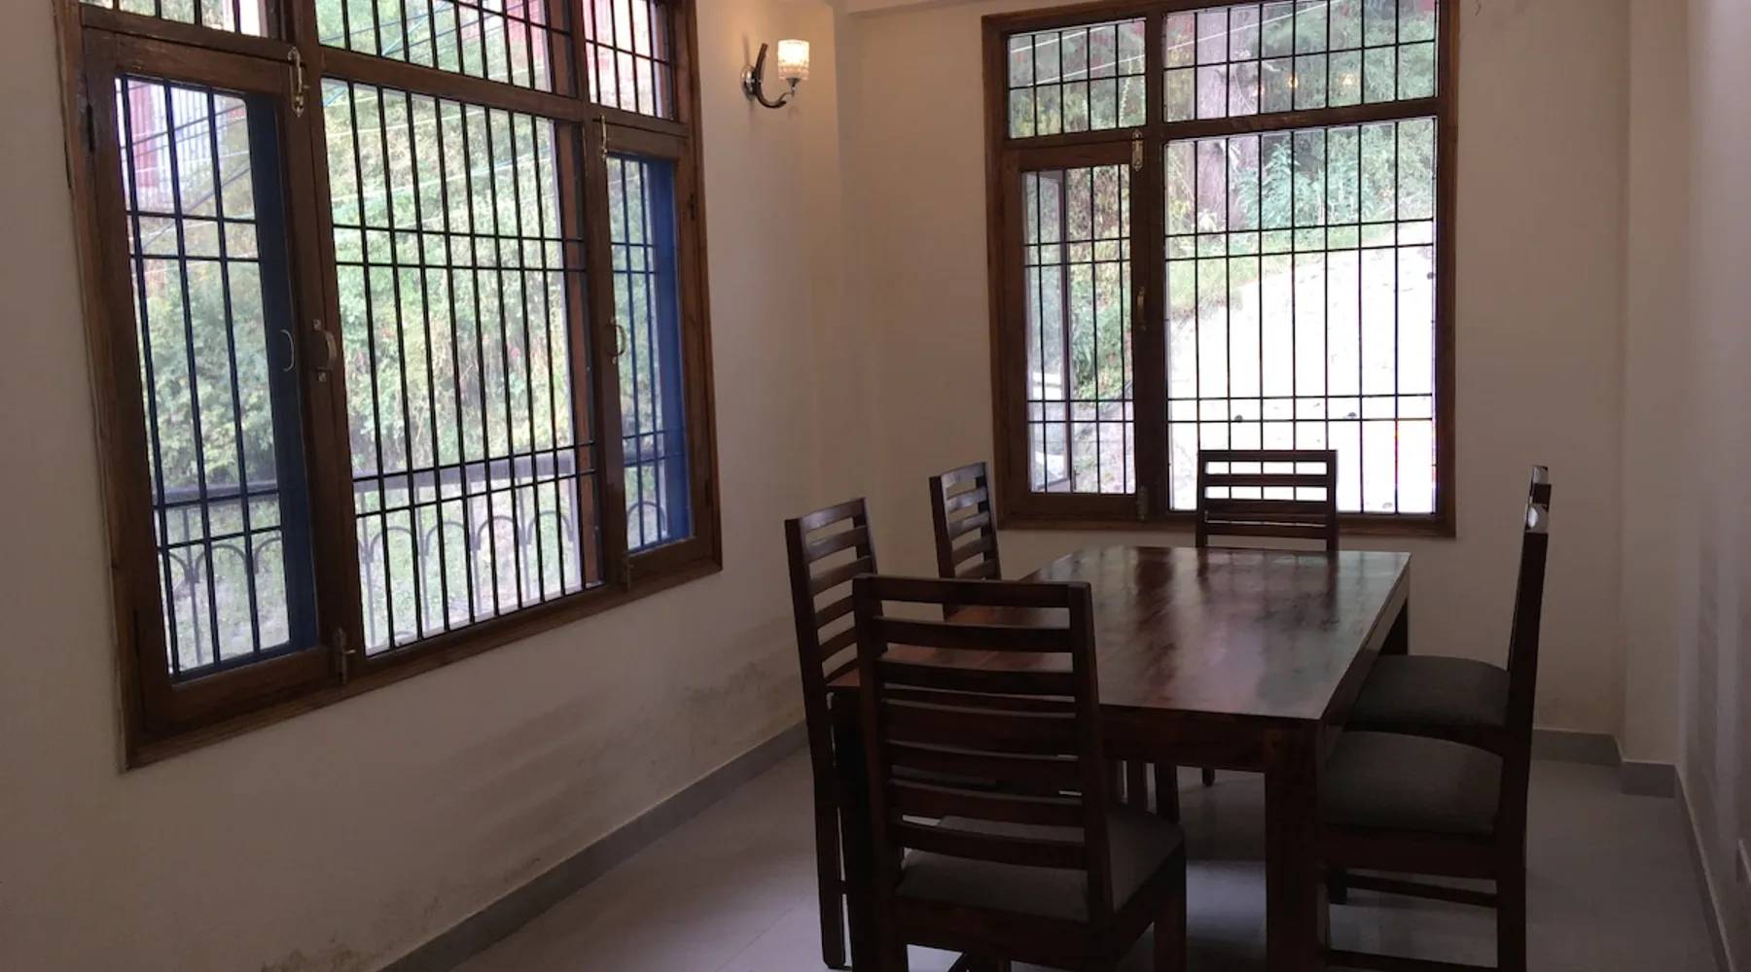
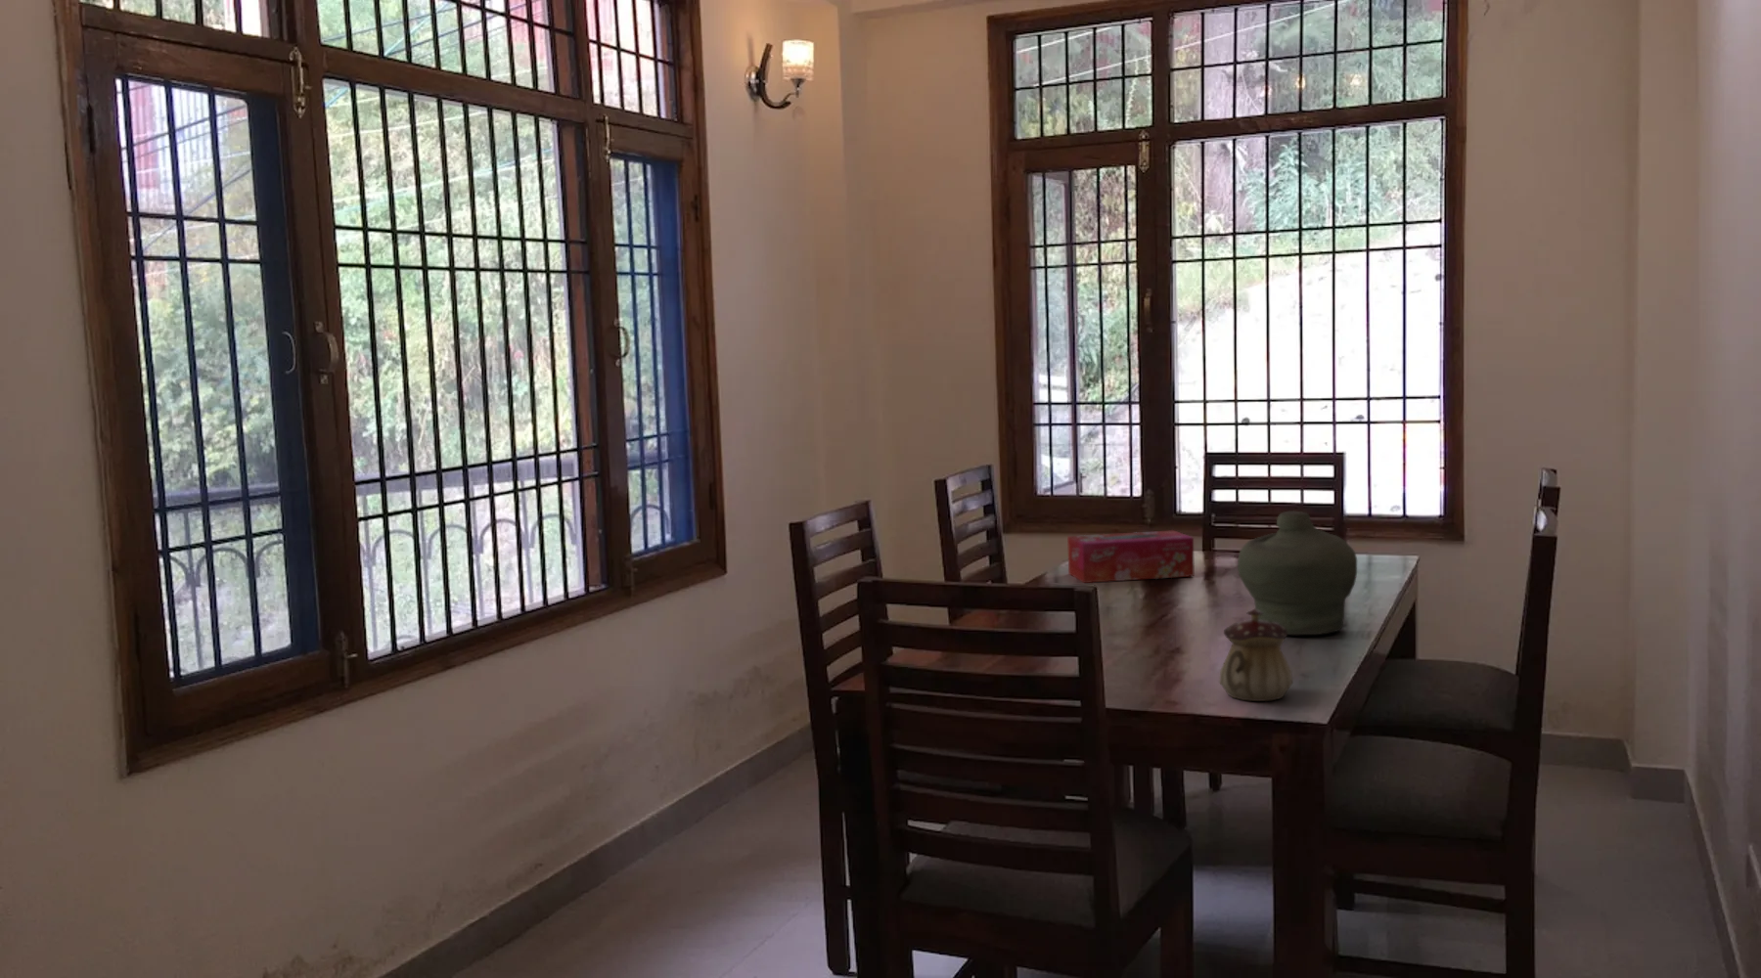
+ tissue box [1066,529,1196,584]
+ jar [1237,511,1357,636]
+ teapot [1218,607,1294,702]
